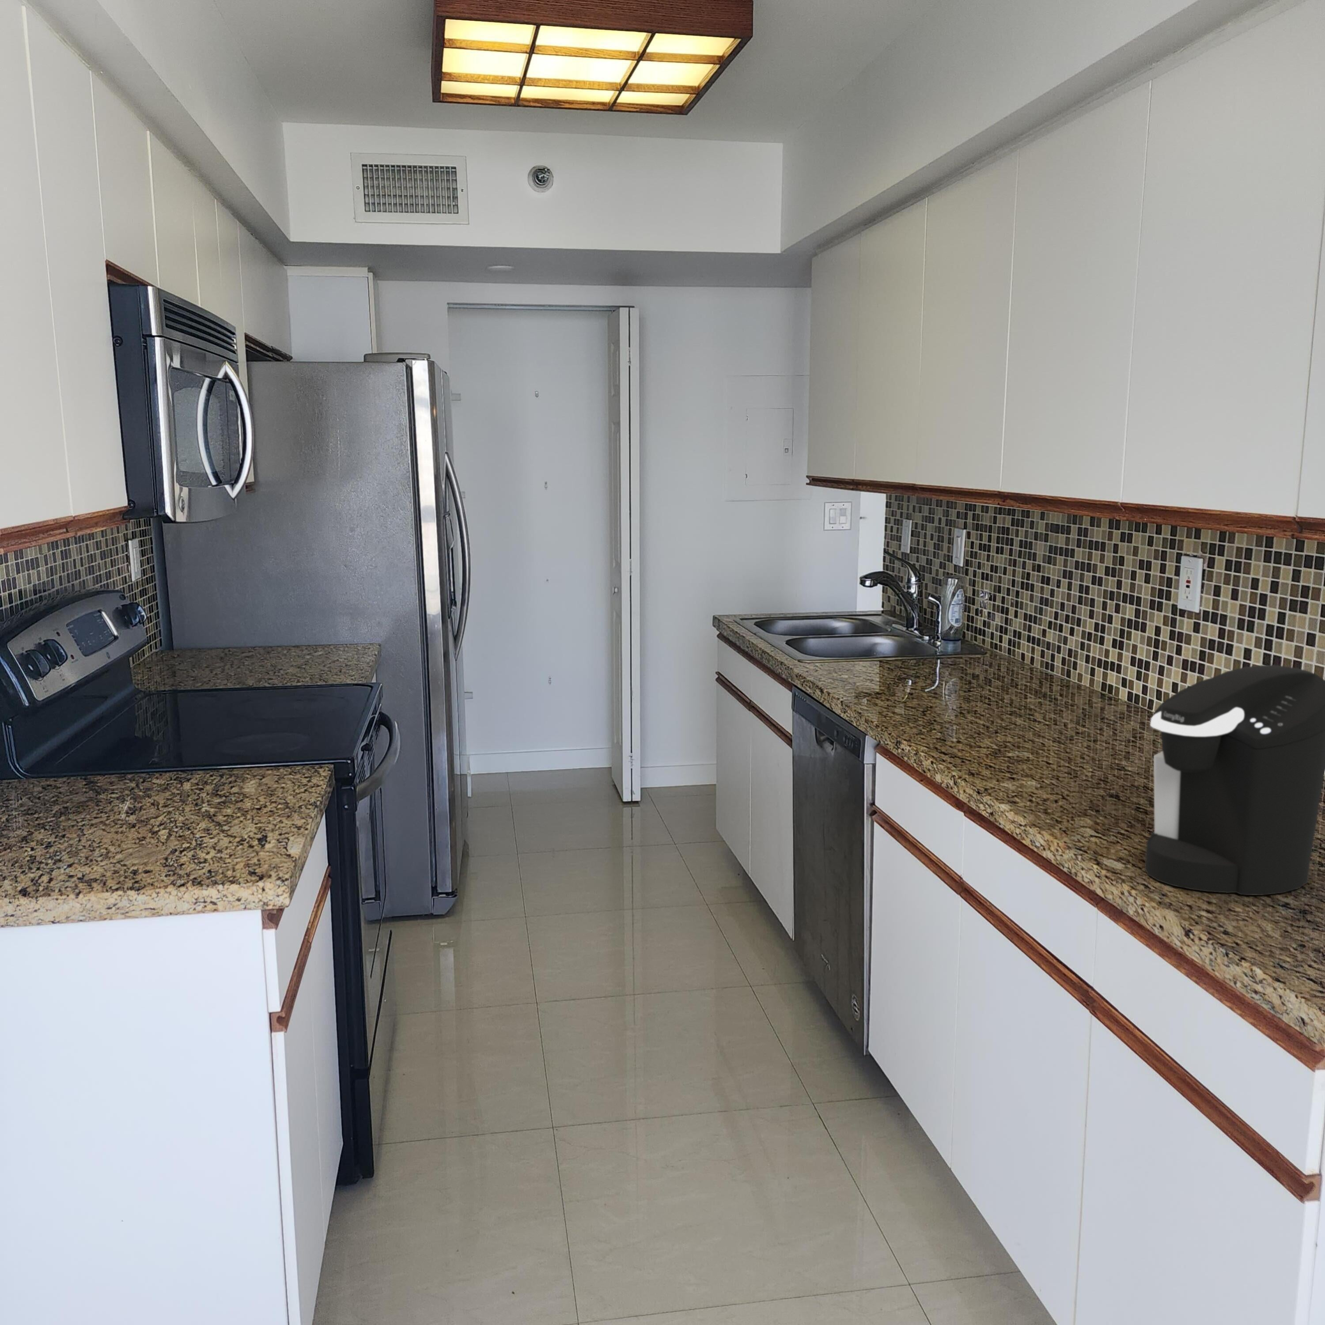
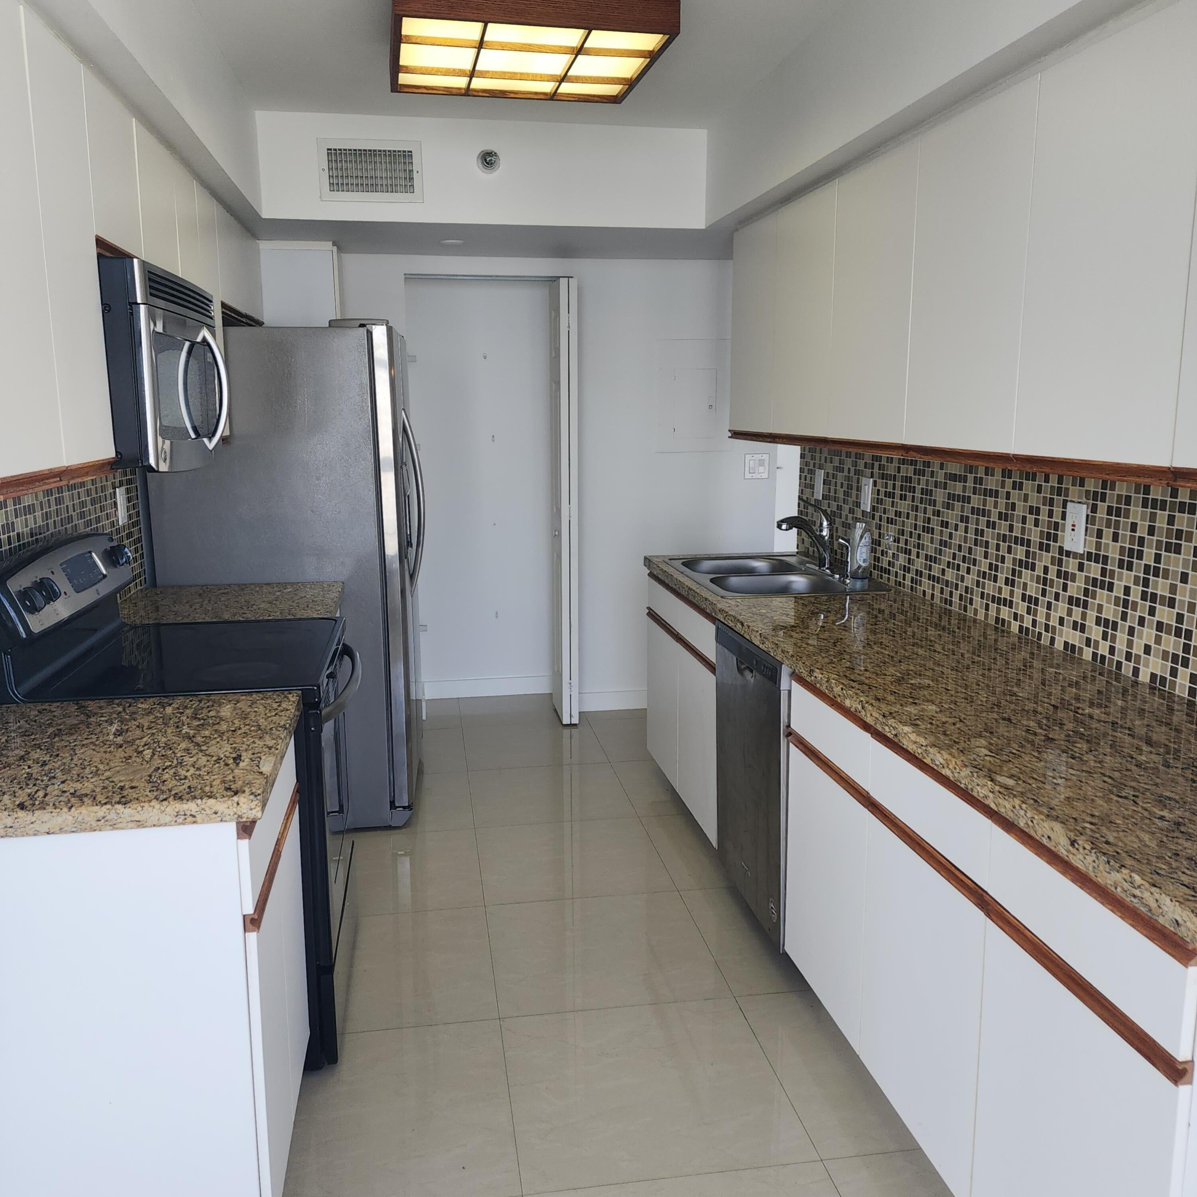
- coffee maker [1144,664,1325,895]
